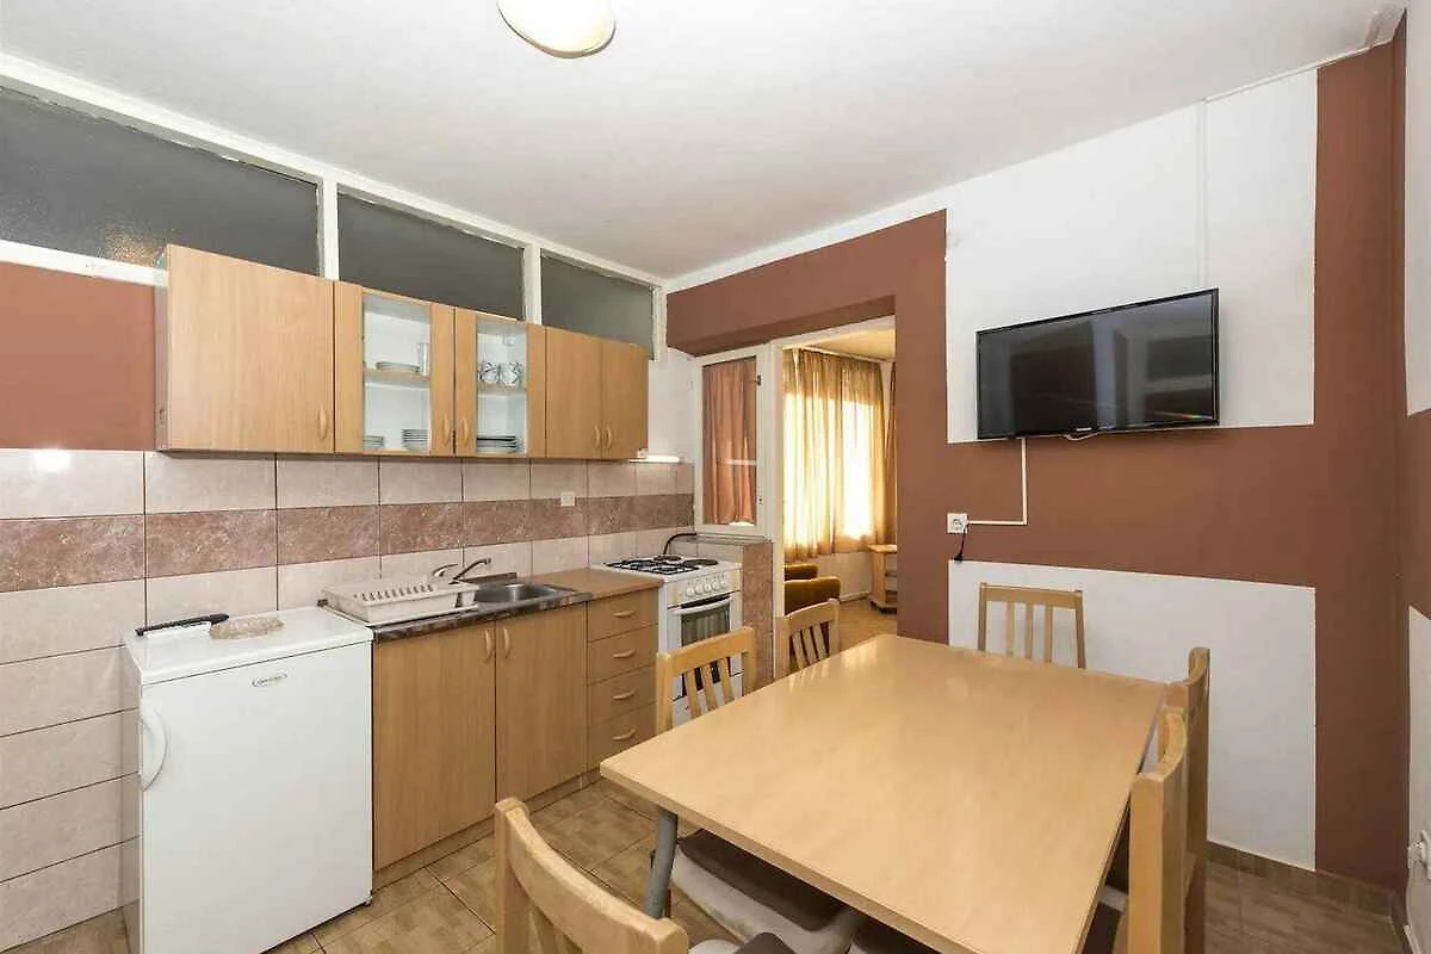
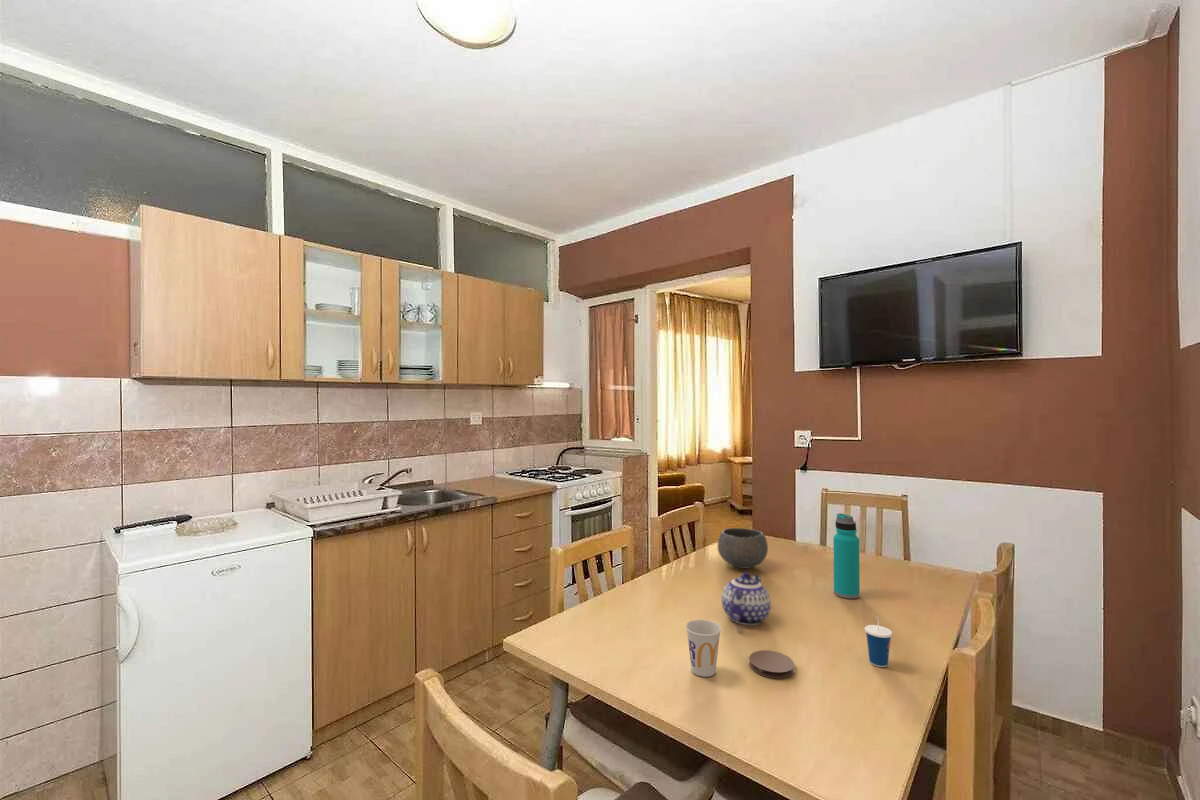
+ water bottle [832,512,861,599]
+ cup [685,619,722,678]
+ cup [864,614,893,668]
+ bowl [717,527,769,570]
+ coaster [748,649,795,679]
+ teapot [721,571,772,626]
